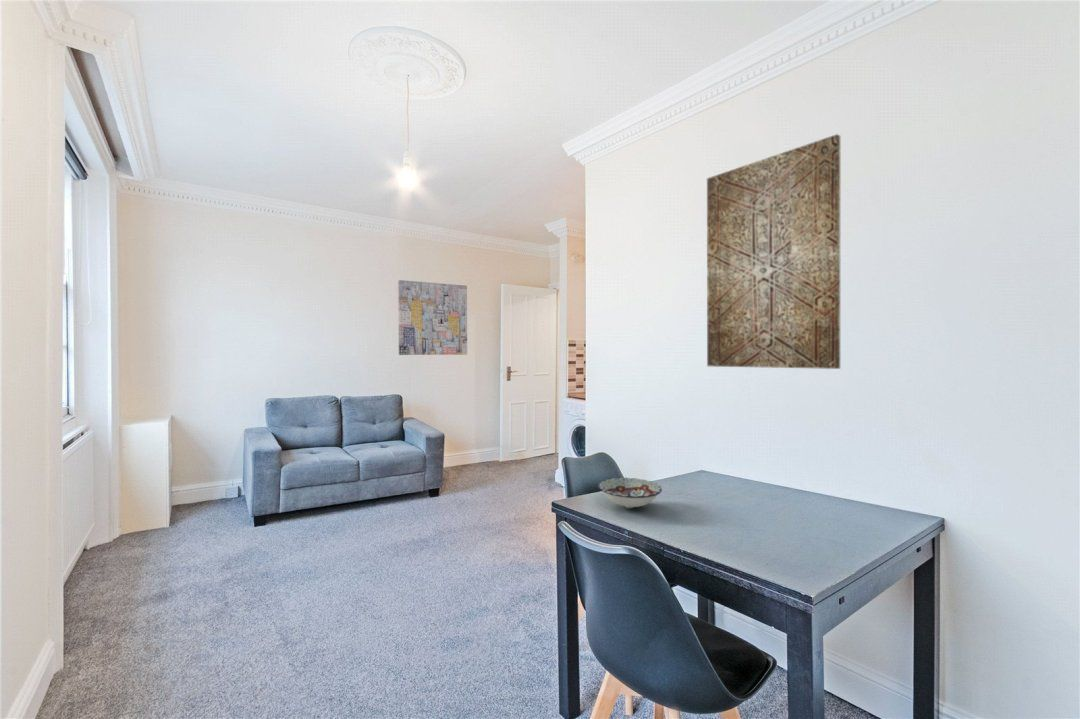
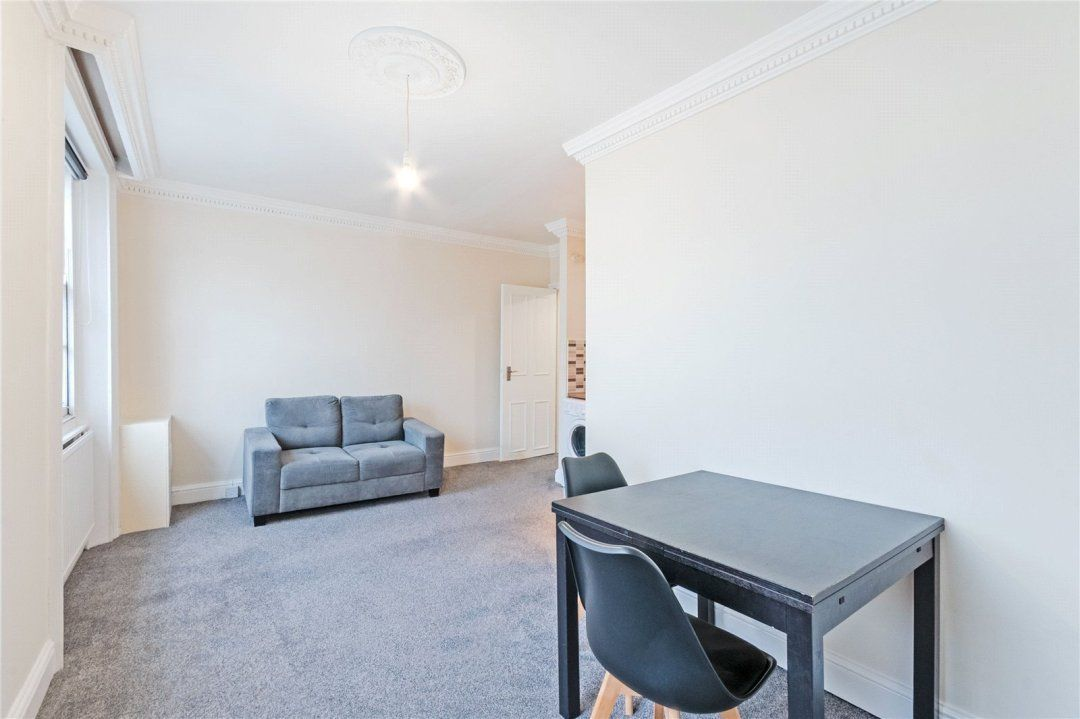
- wall art [706,133,841,370]
- wall art [397,279,468,356]
- bowl [597,477,663,509]
